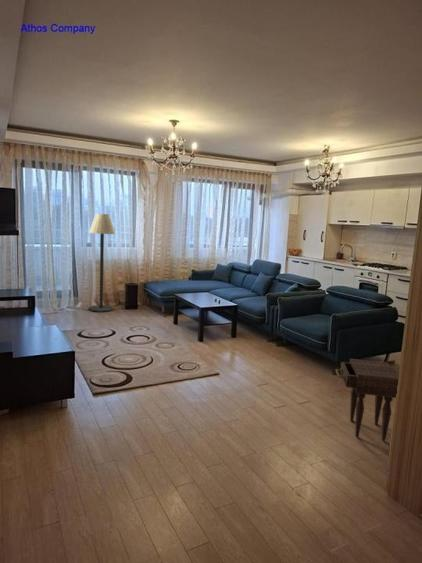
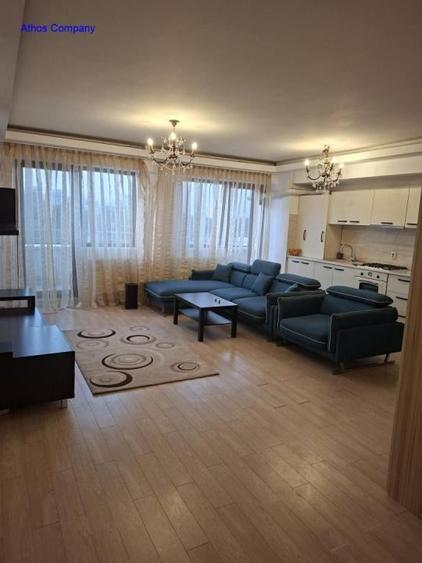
- floor lamp [88,213,116,313]
- nightstand [335,358,400,442]
